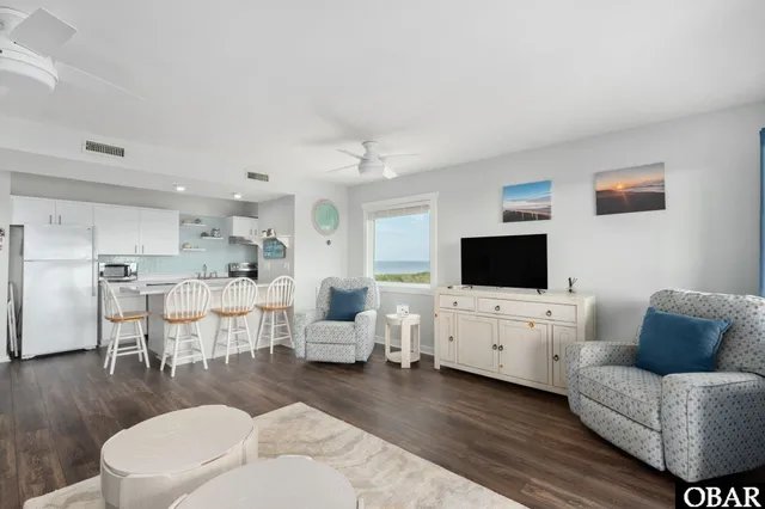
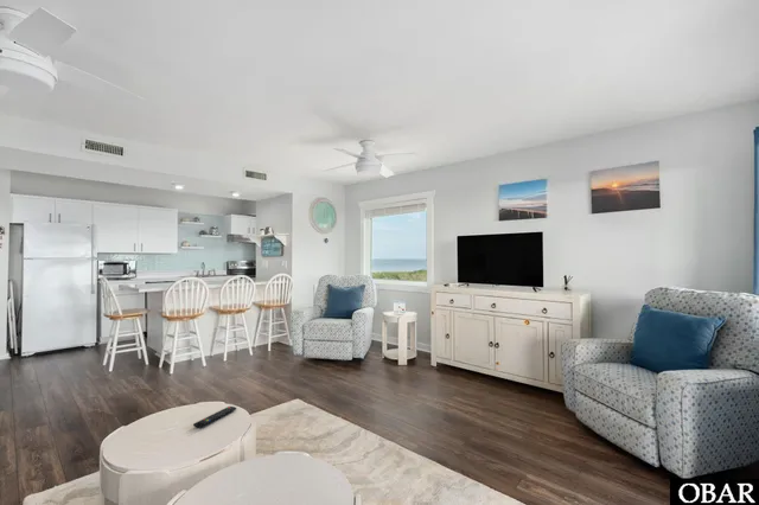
+ remote control [192,405,237,429]
